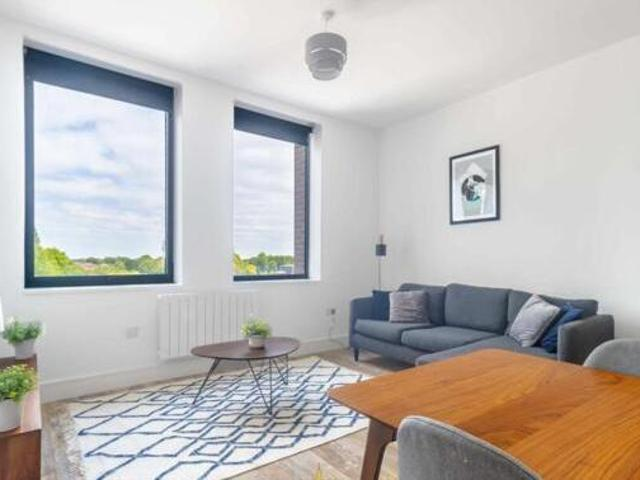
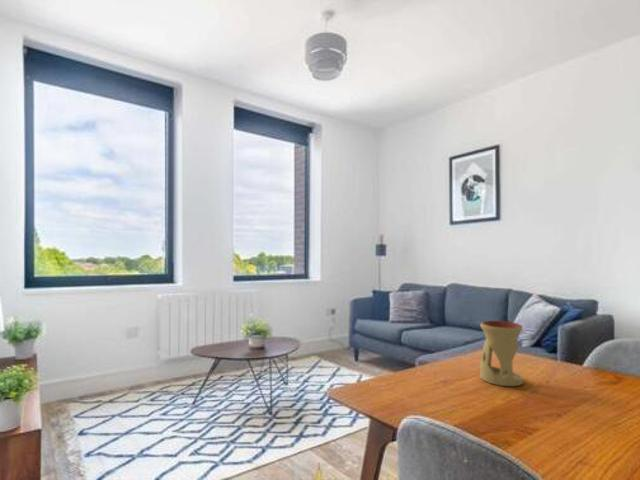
+ oil burner [479,320,525,387]
